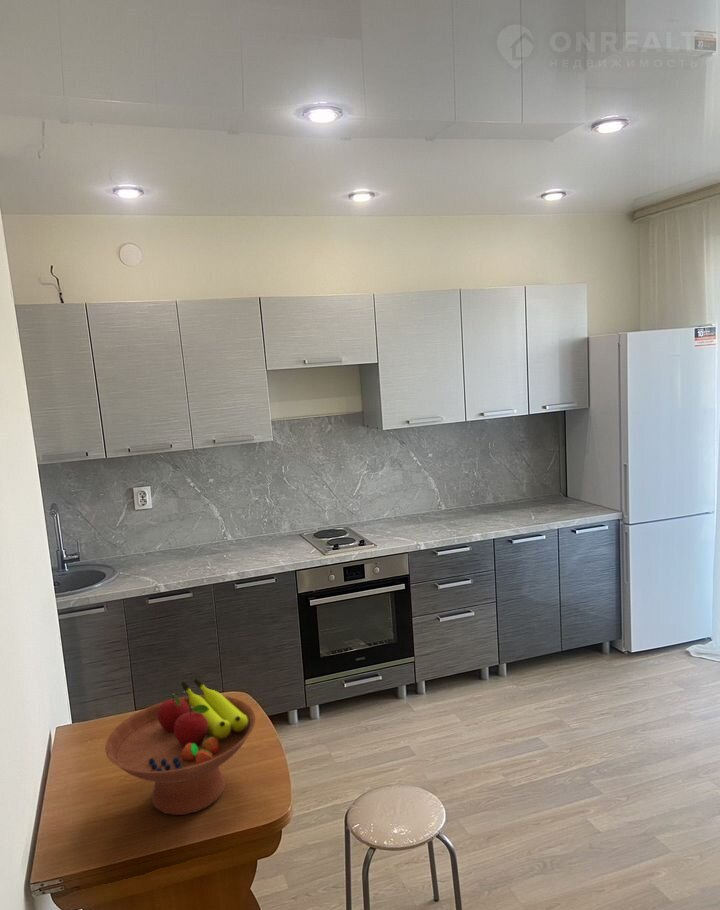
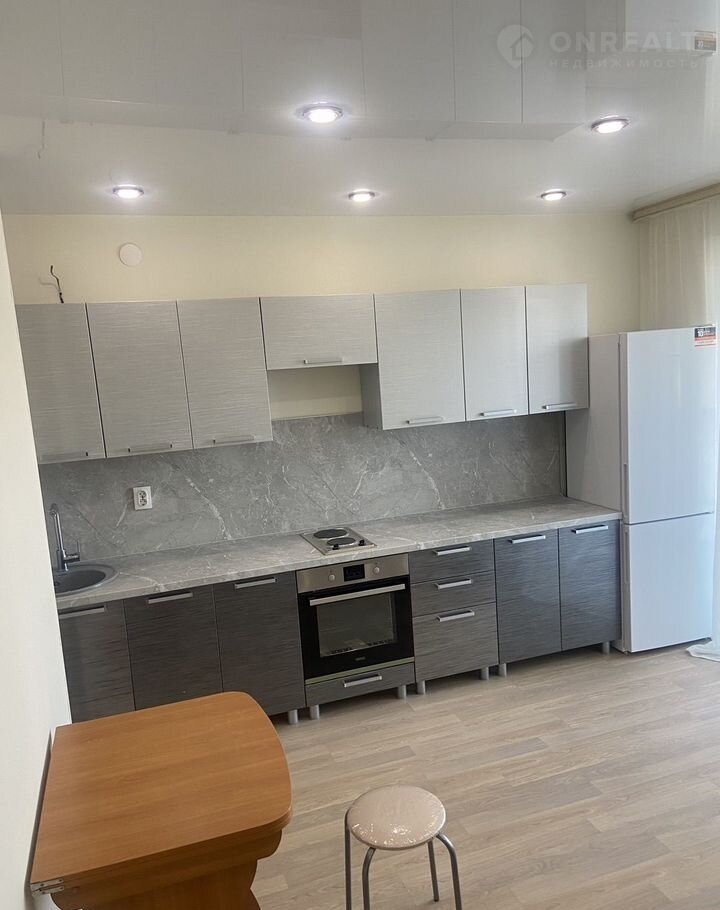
- fruit bowl [104,677,256,816]
